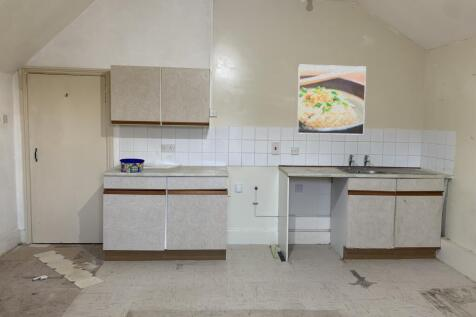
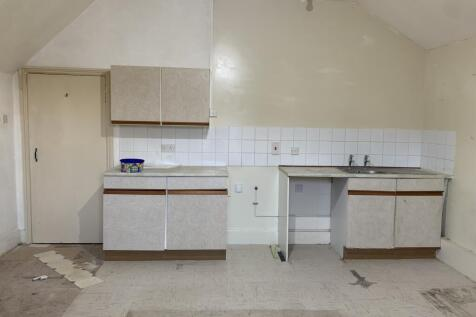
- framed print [296,63,367,136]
